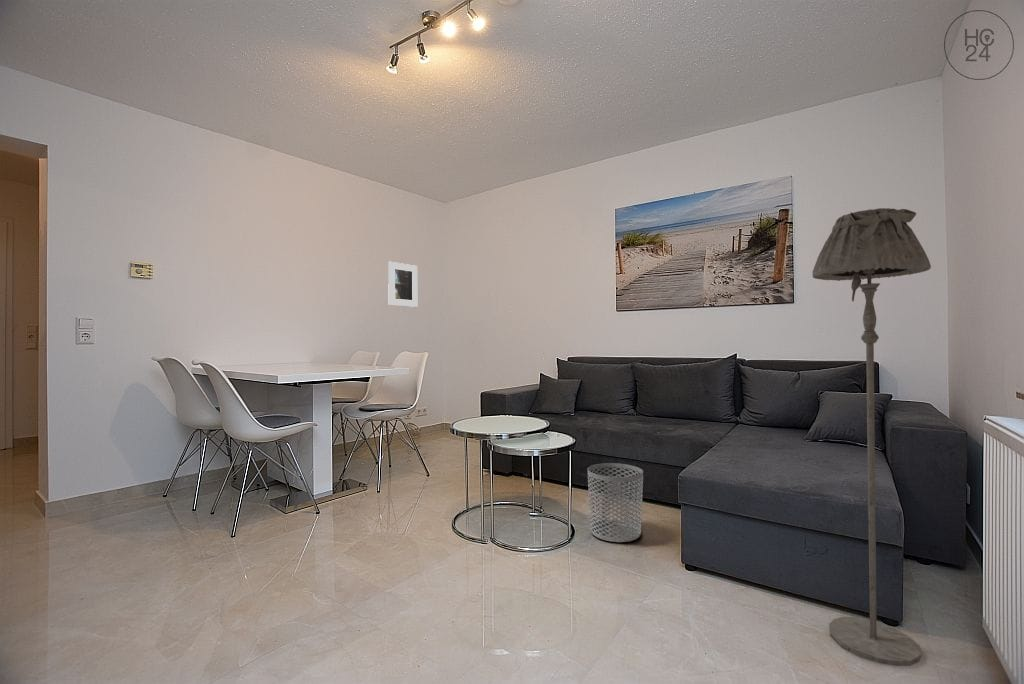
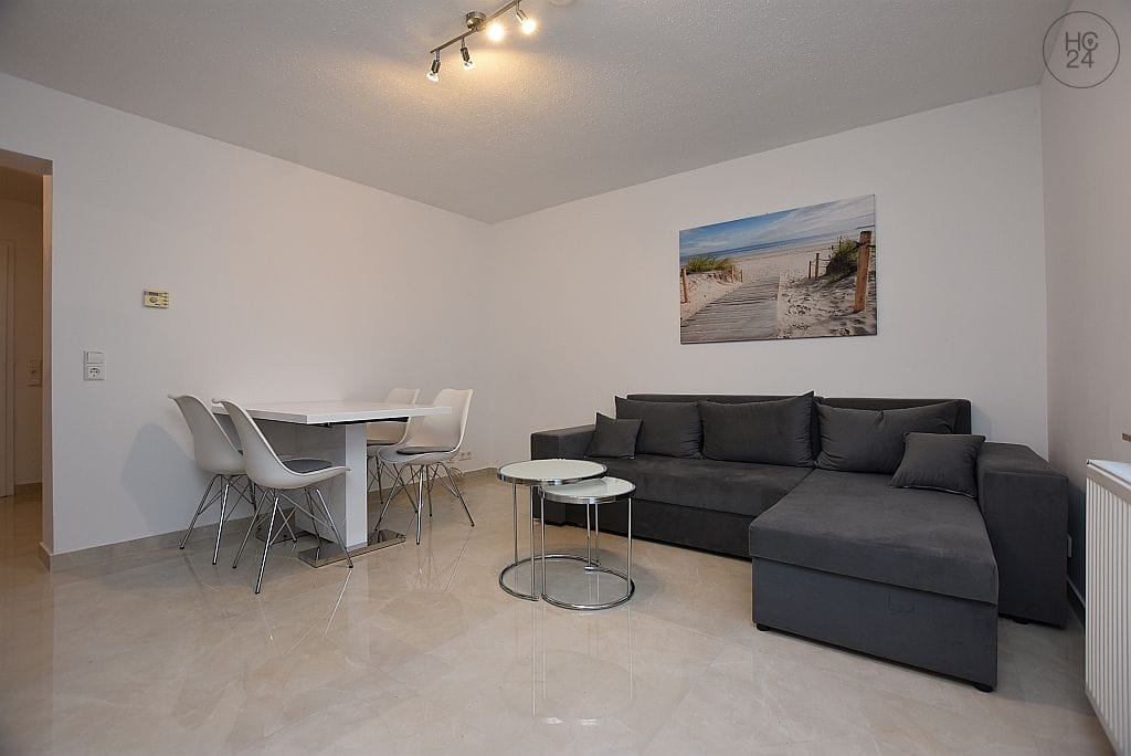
- waste bin [587,462,644,543]
- floor lamp [812,207,932,667]
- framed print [387,261,418,308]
